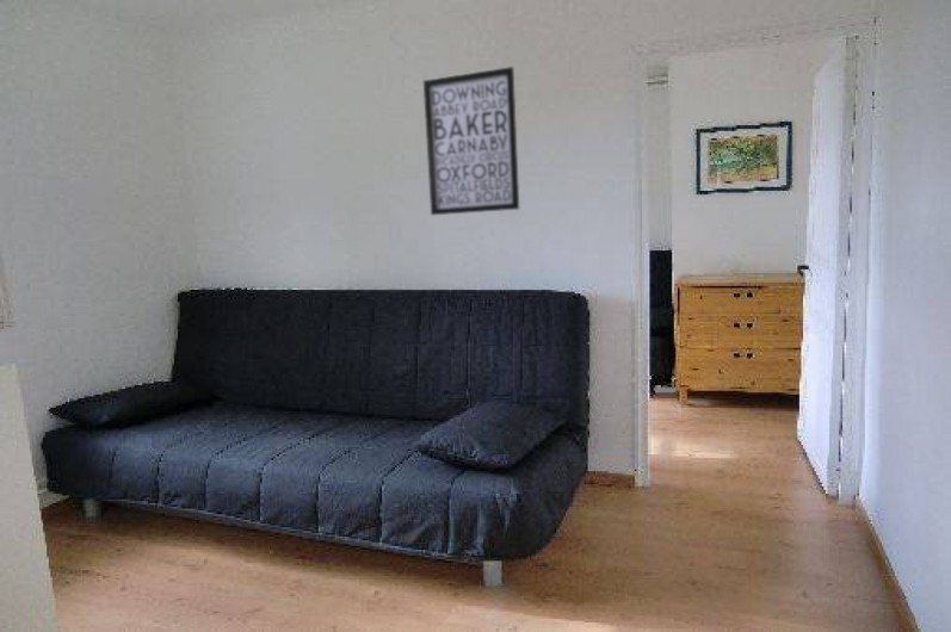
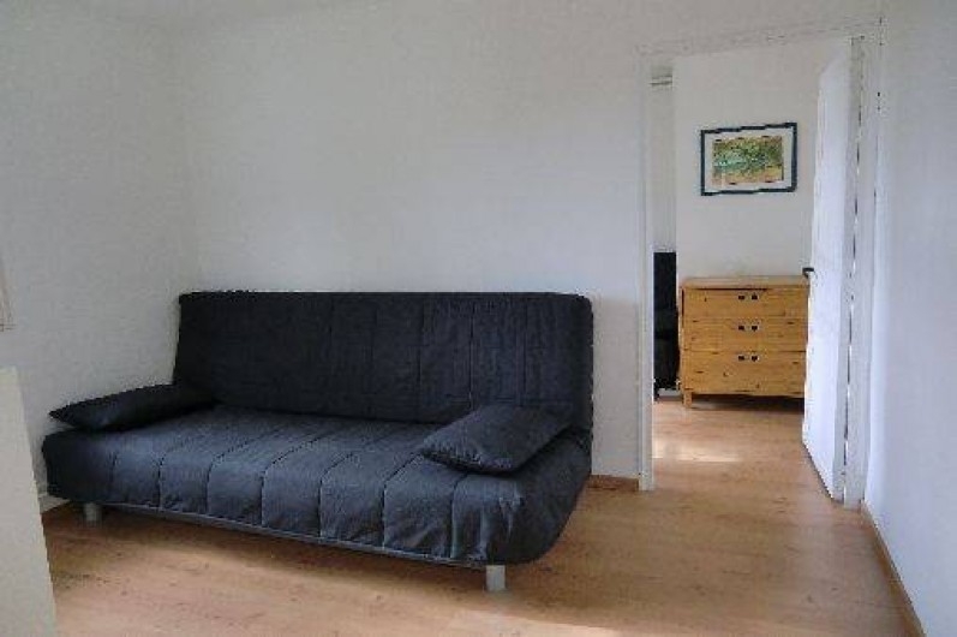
- wall art [422,66,520,216]
